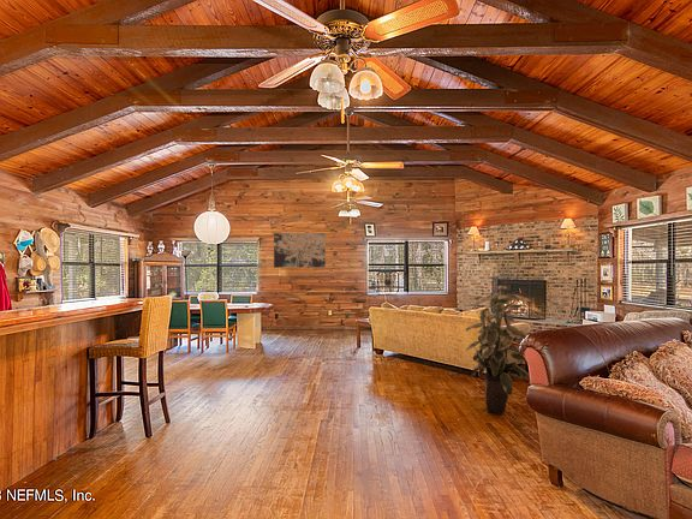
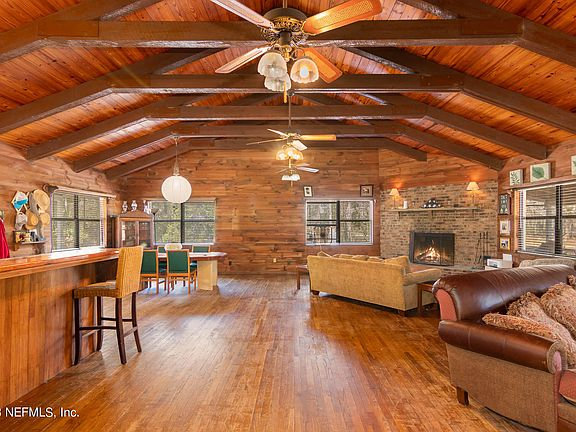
- indoor plant [465,285,533,416]
- wall art [273,232,327,269]
